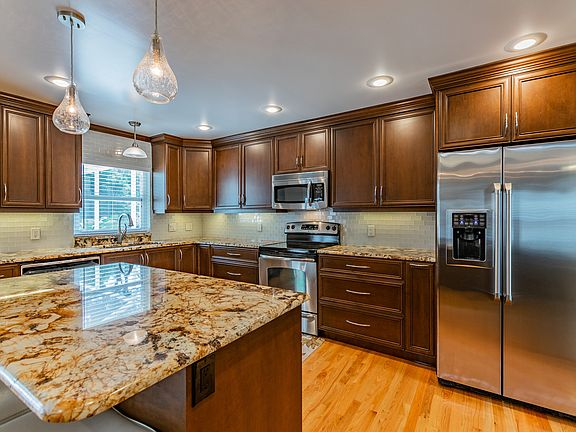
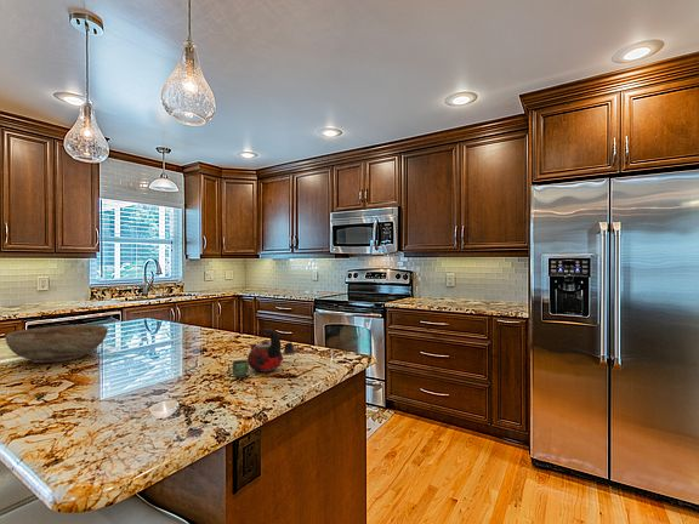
+ bowl [4,324,109,364]
+ kettle [227,328,297,380]
